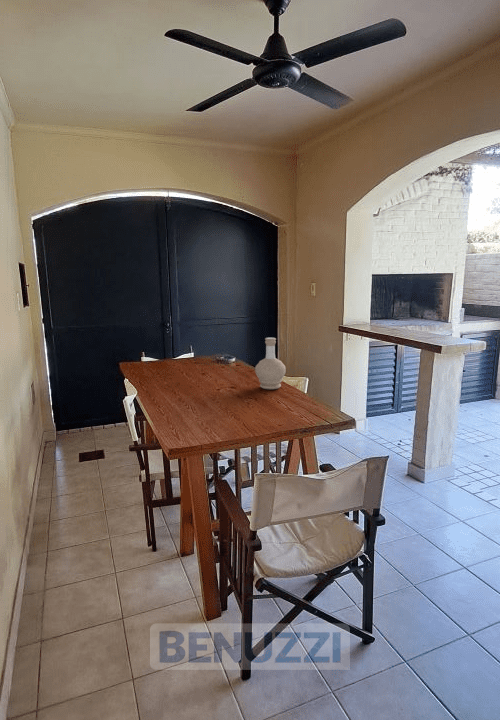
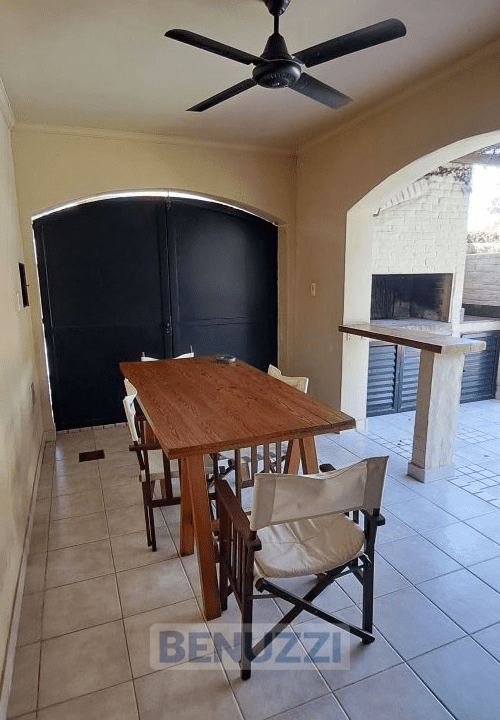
- bottle [254,337,287,390]
